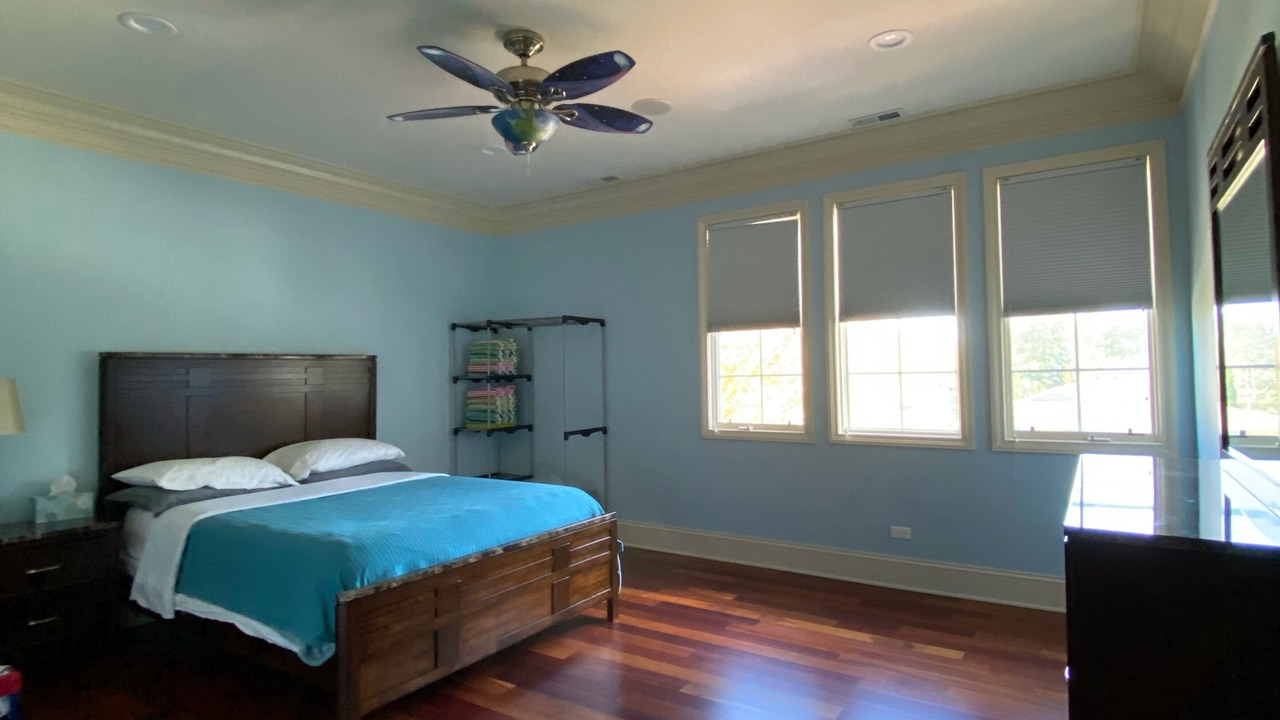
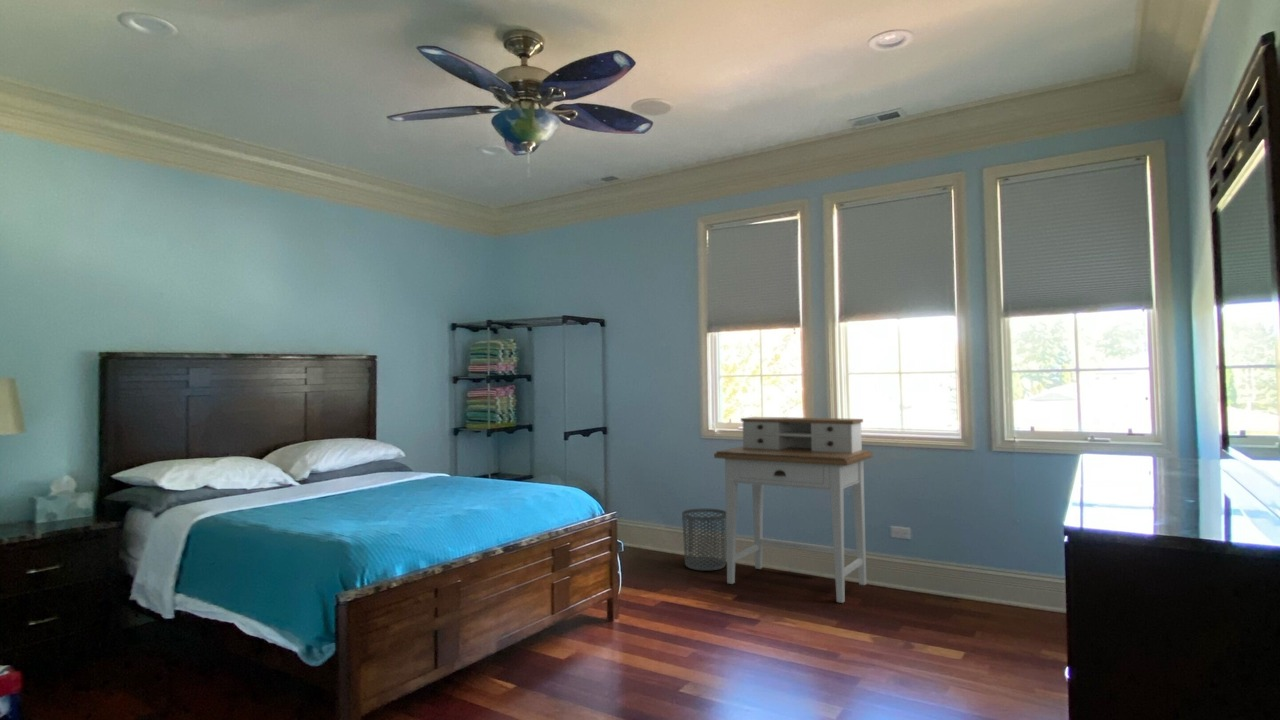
+ desk [713,416,873,604]
+ waste bin [681,508,727,572]
